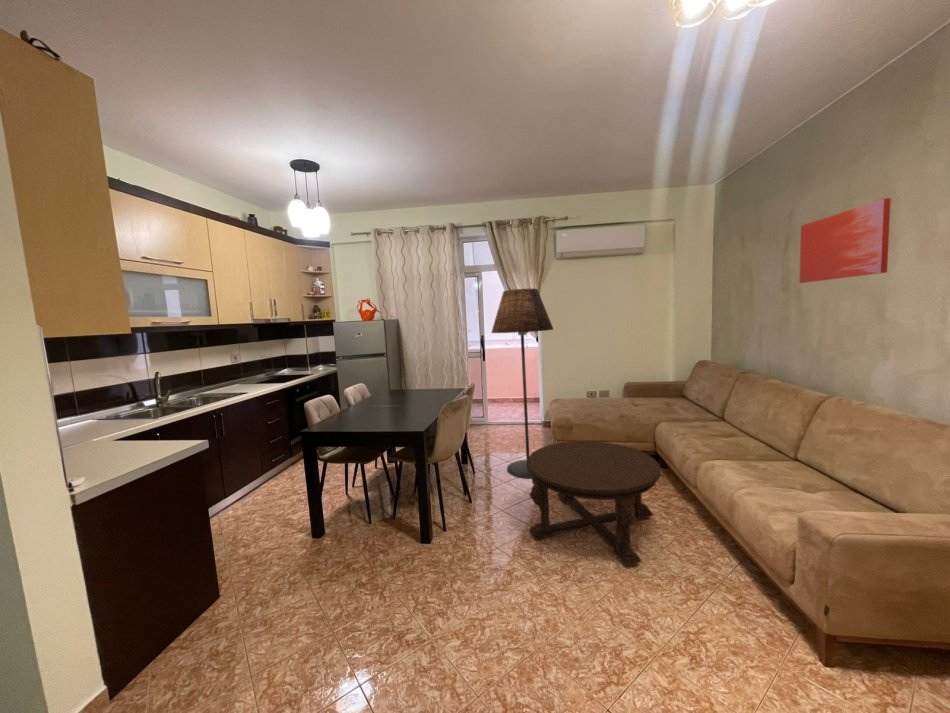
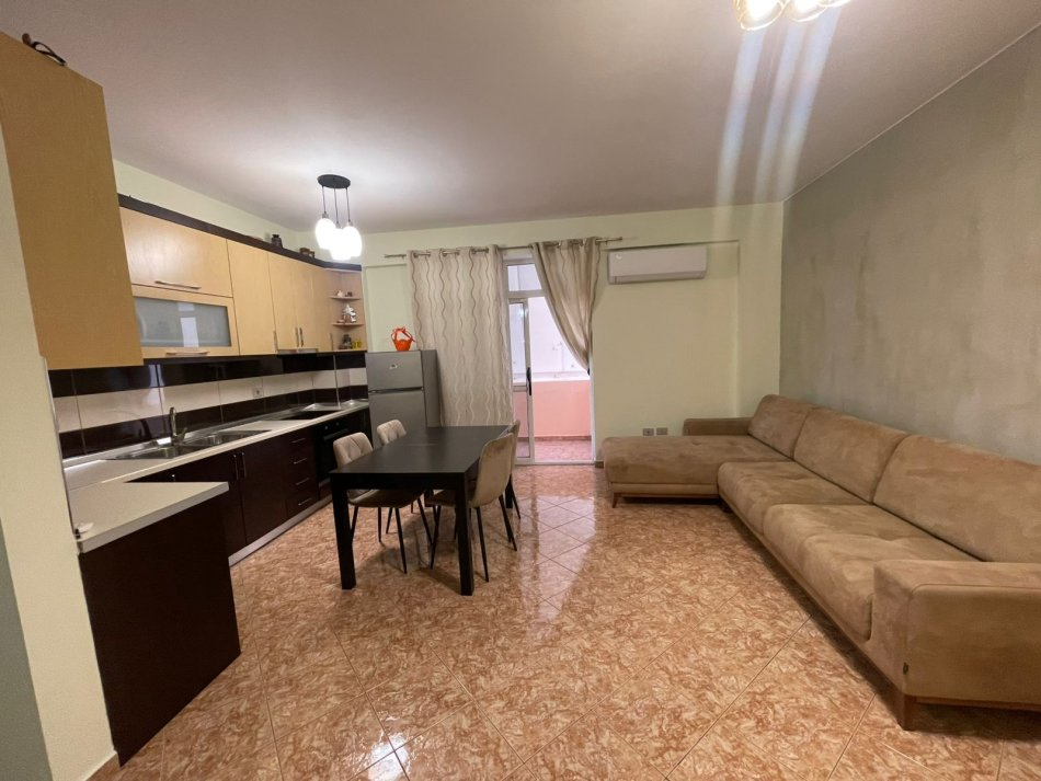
- wall art [798,197,892,284]
- coffee table [527,440,661,567]
- floor lamp [490,288,555,479]
